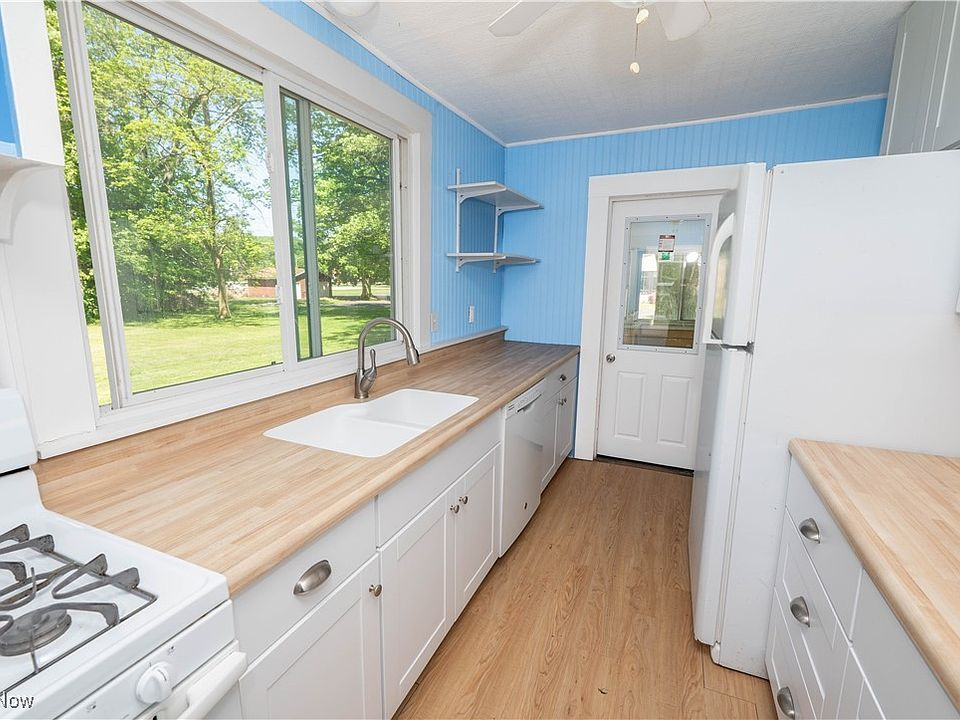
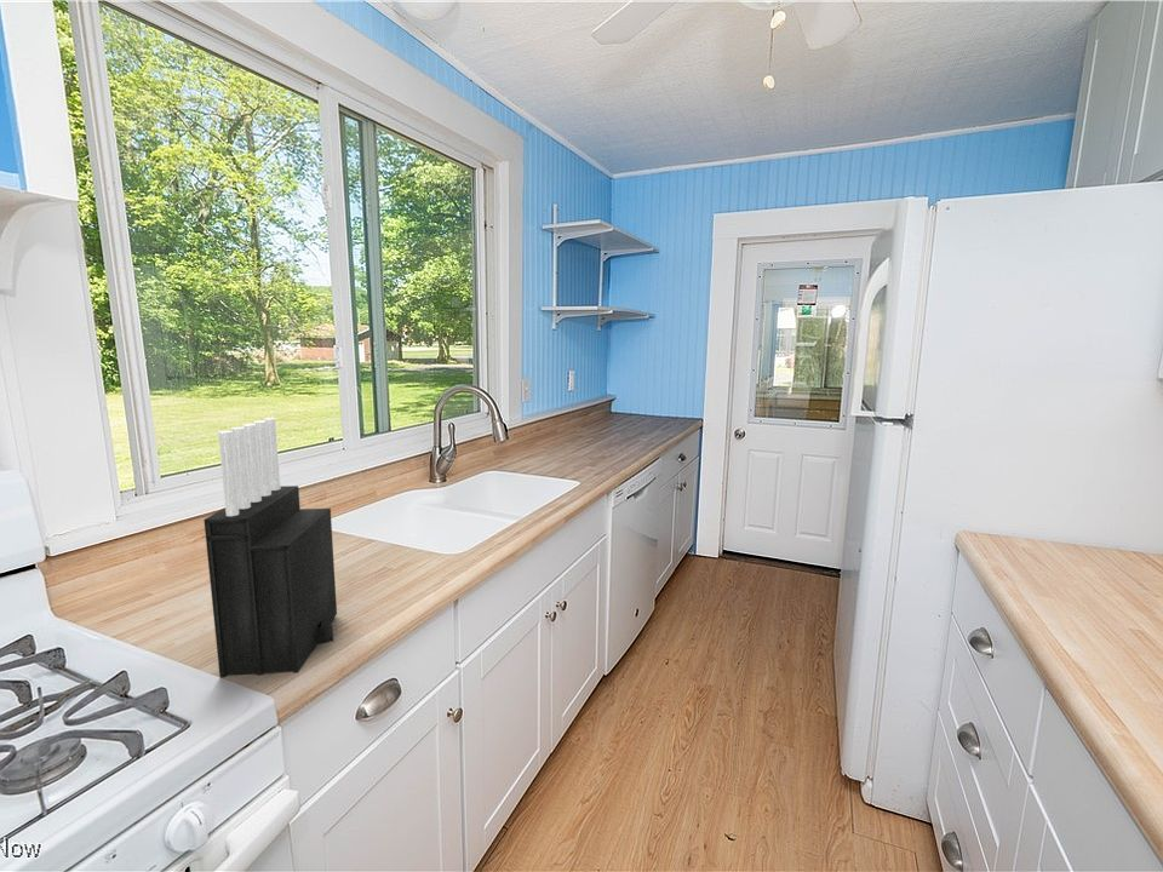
+ knife block [202,417,338,678]
